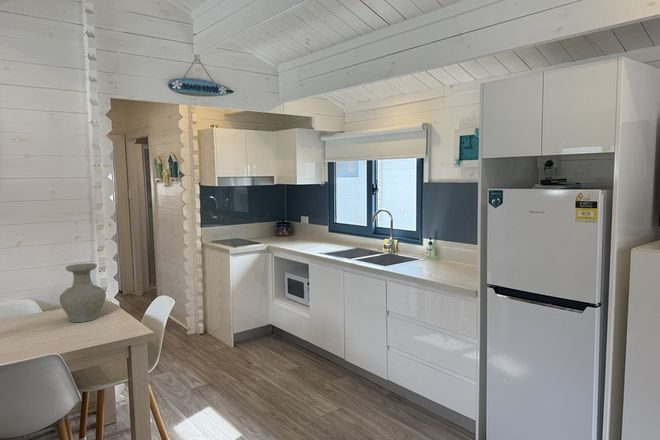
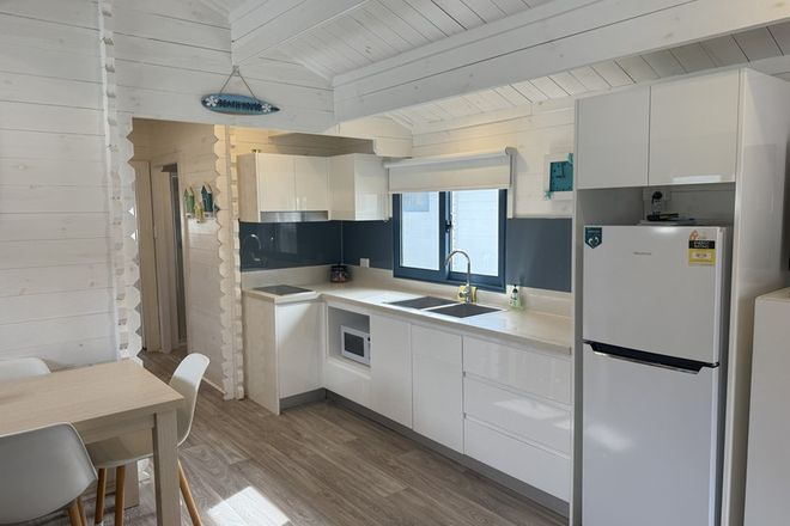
- vase [59,262,107,323]
